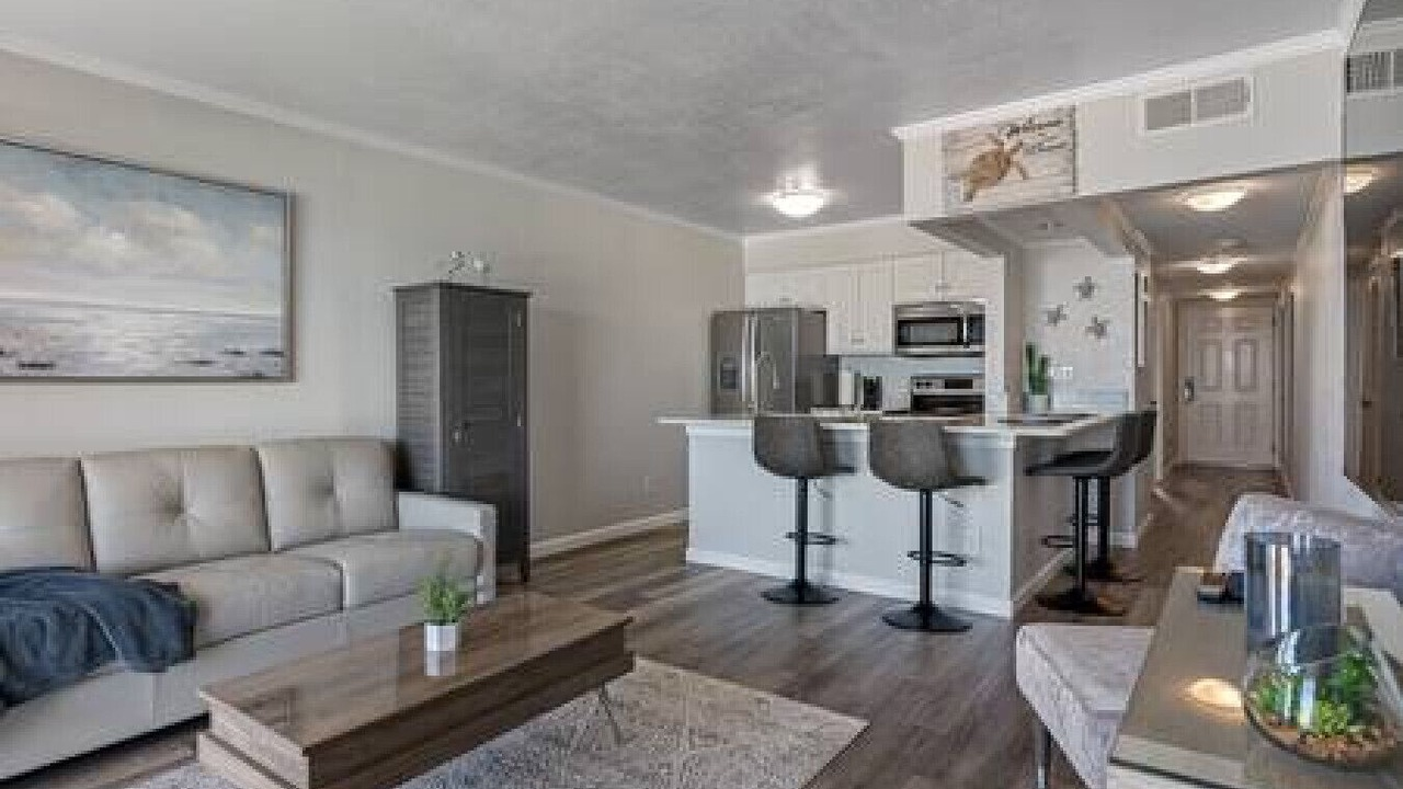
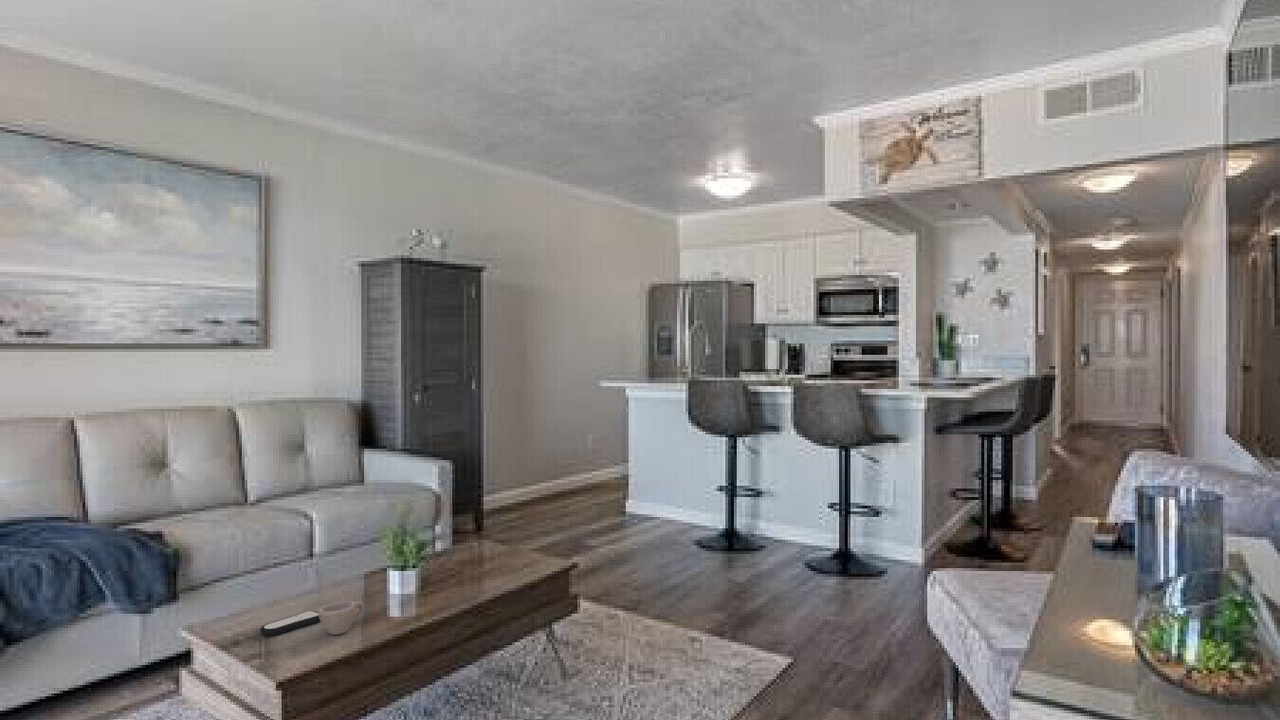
+ remote control [259,610,321,637]
+ cup [318,600,365,636]
